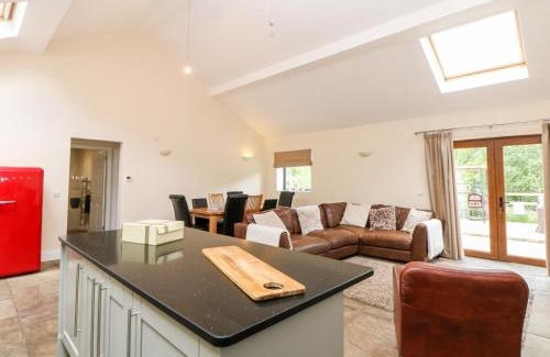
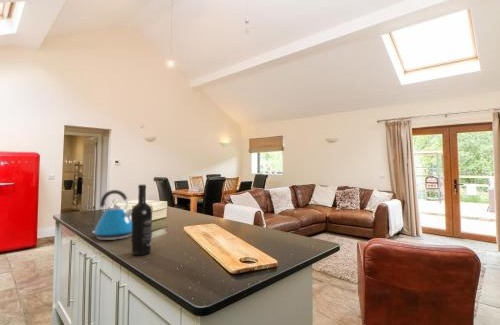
+ kettle [91,189,133,241]
+ wine bottle [130,184,153,256]
